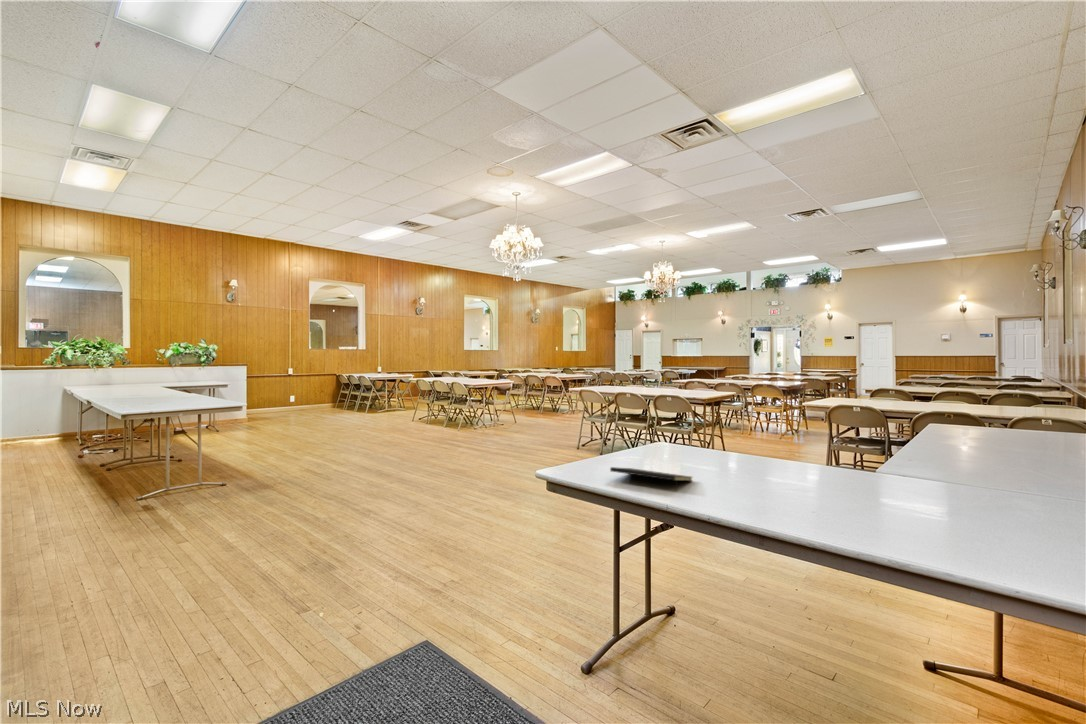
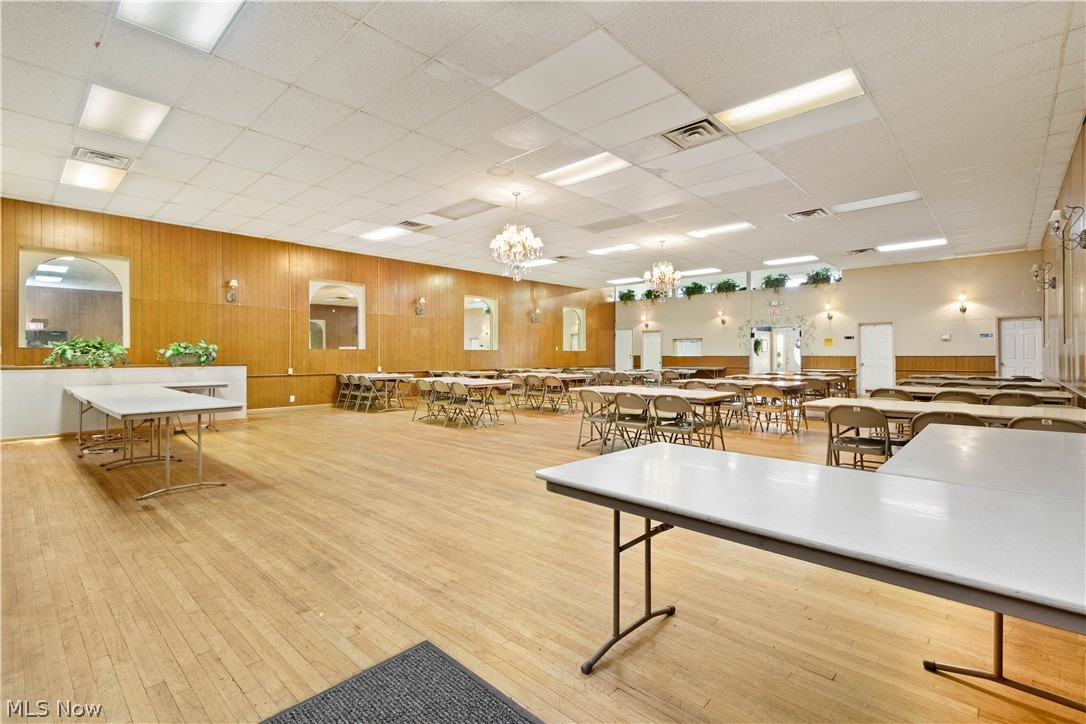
- notepad [609,466,694,491]
